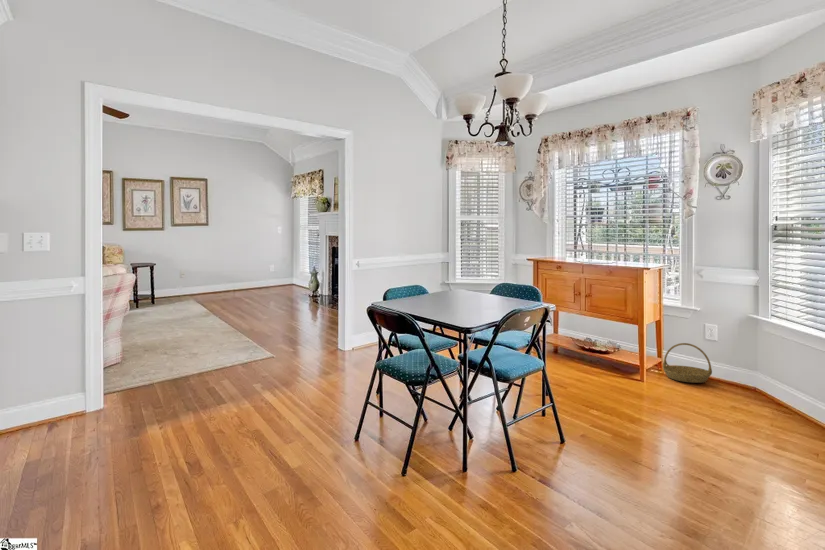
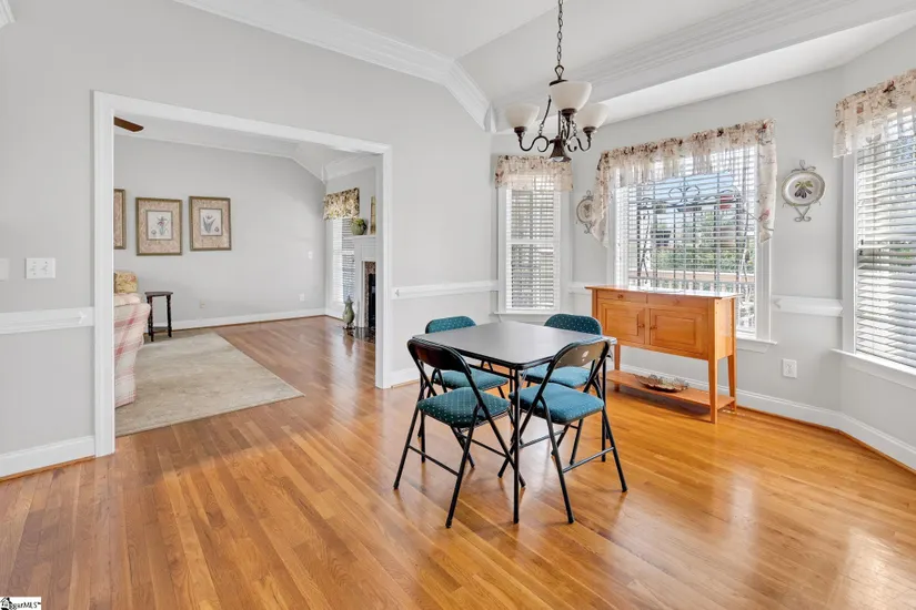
- basket [662,342,713,384]
